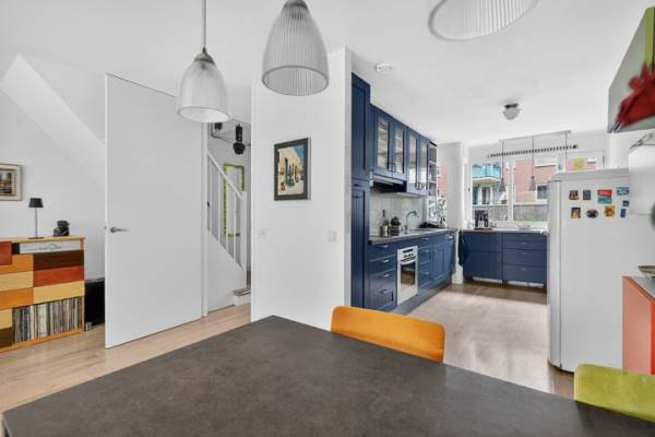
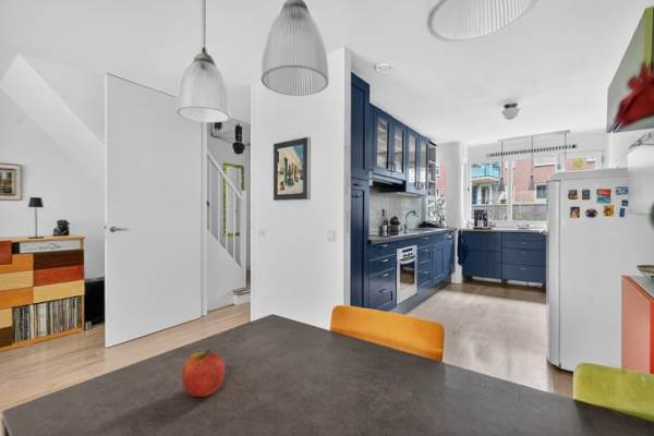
+ apple [181,349,226,398]
